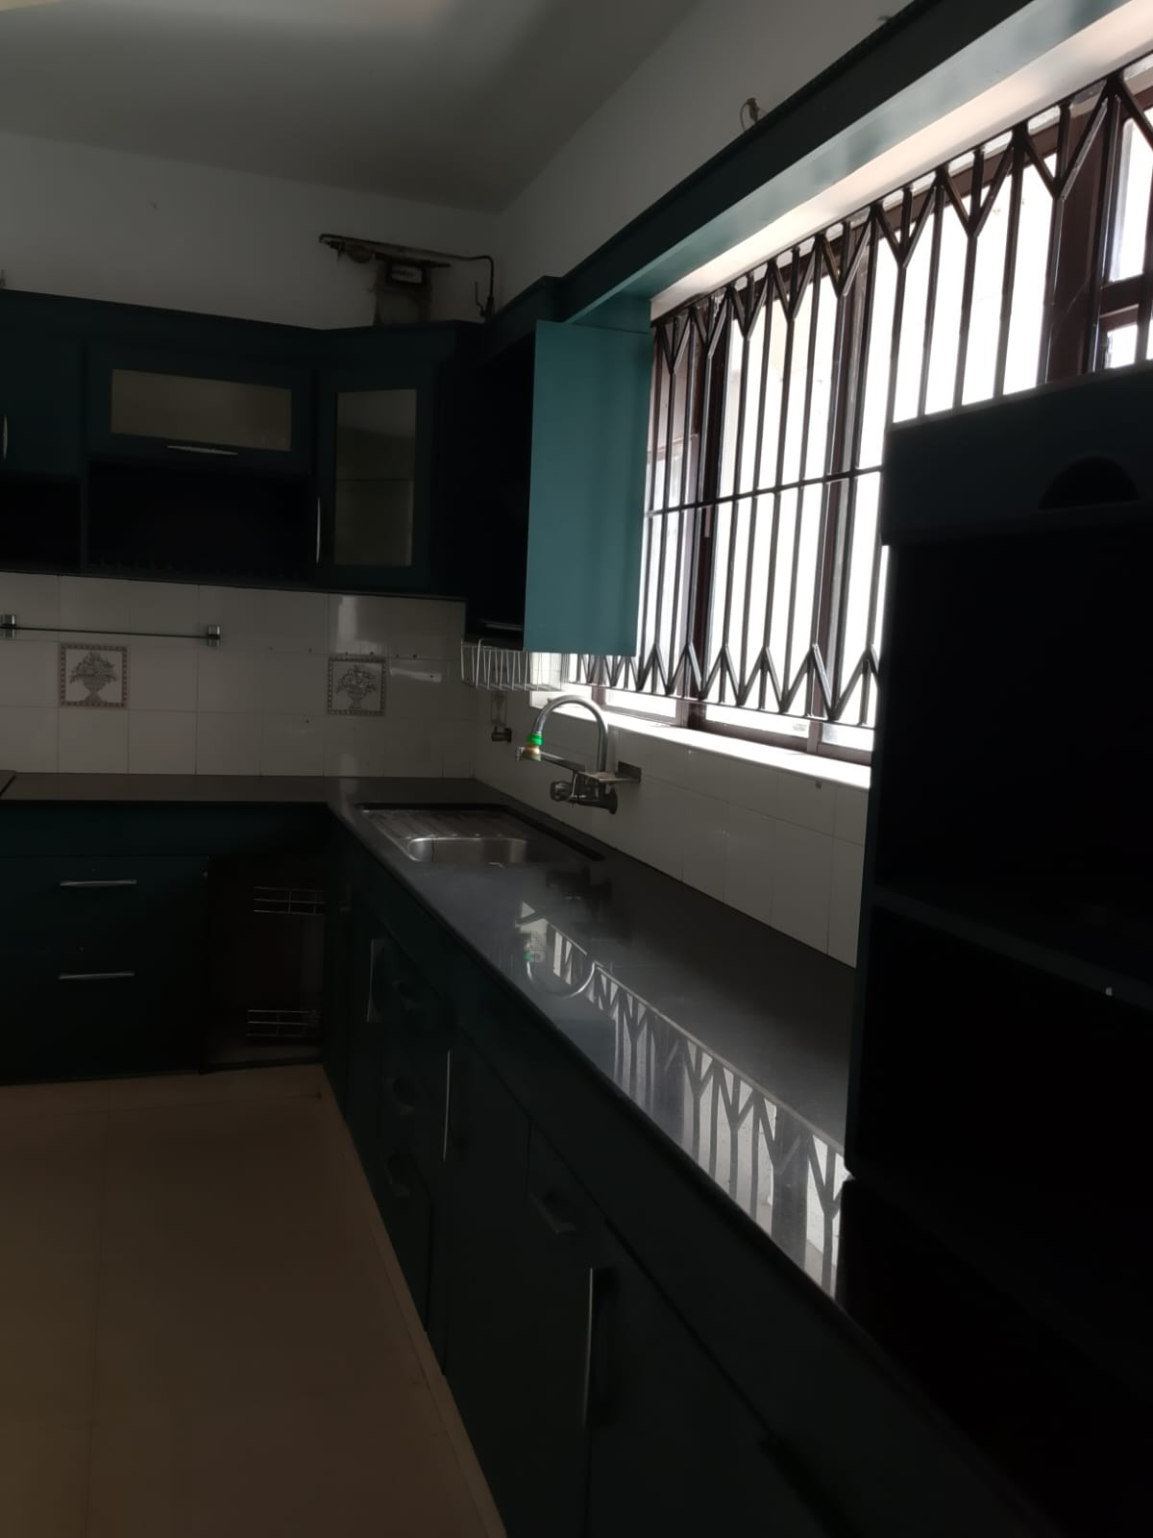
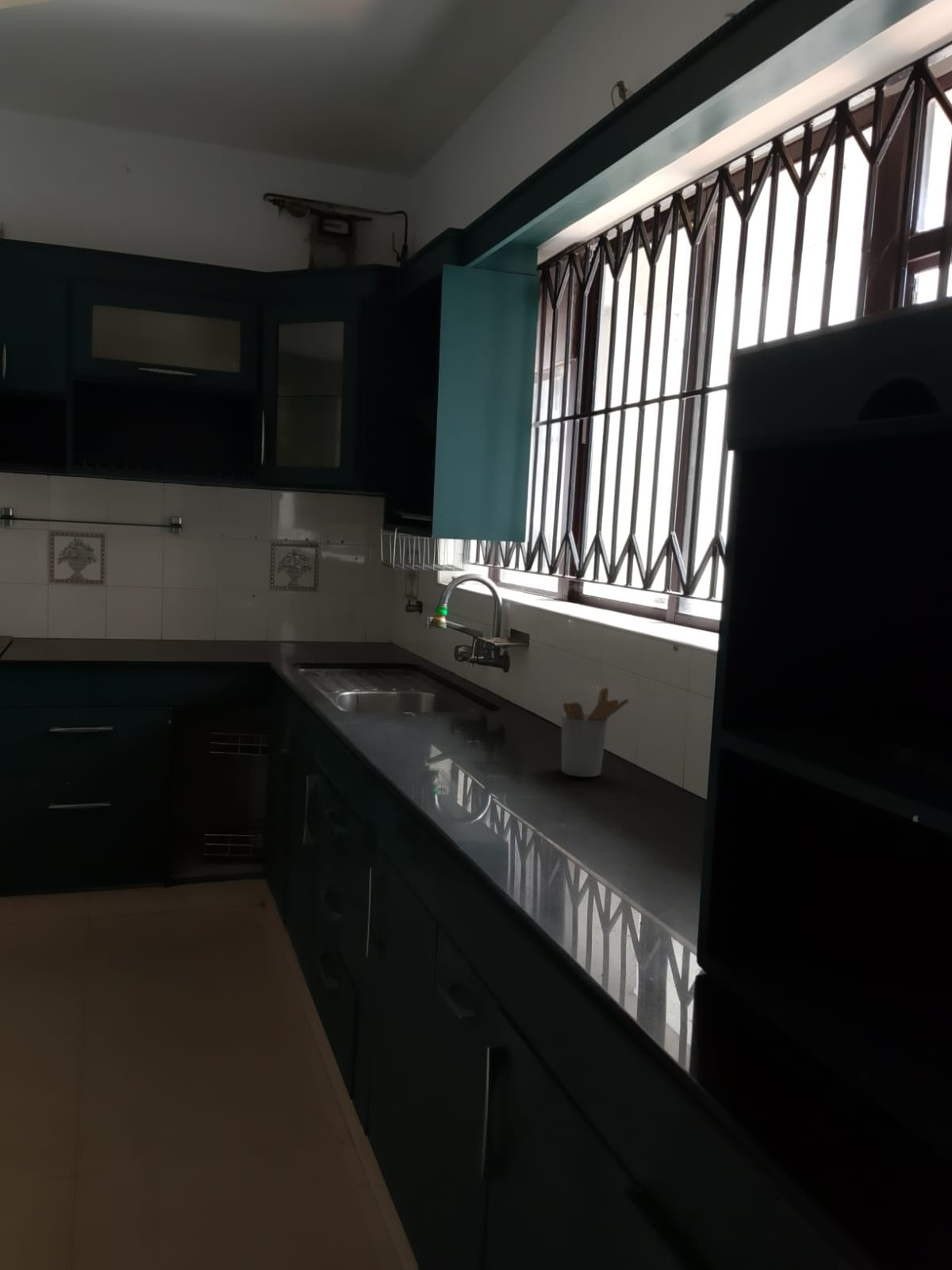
+ utensil holder [561,687,630,778]
